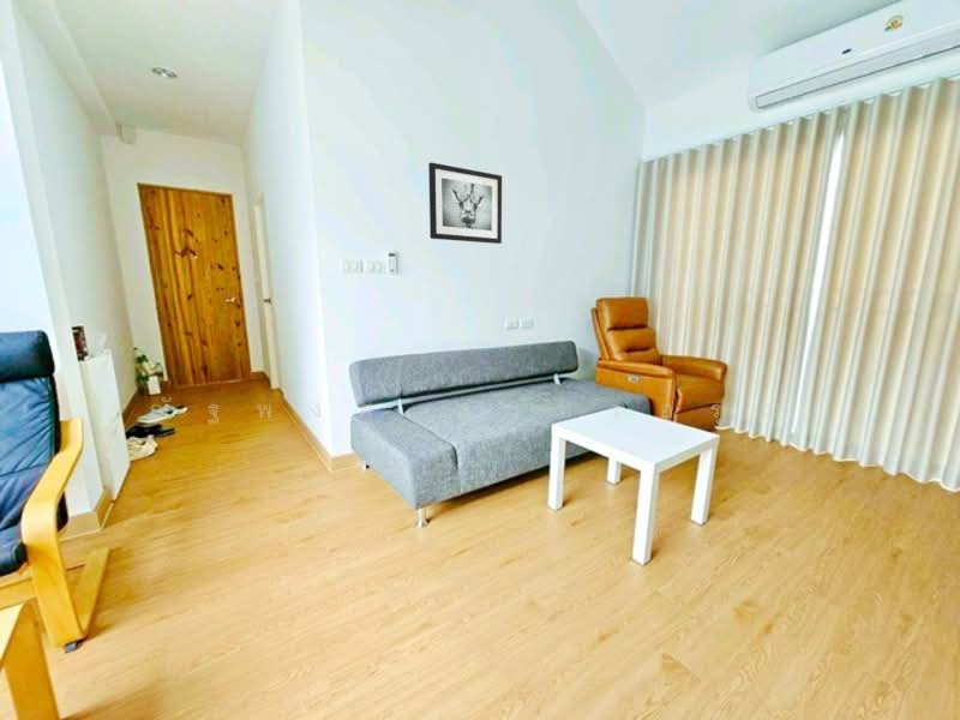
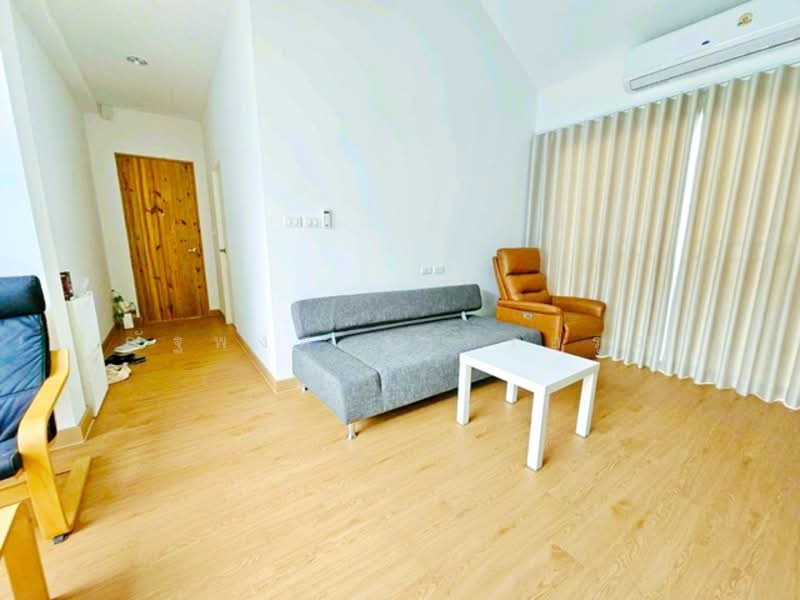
- wall art [427,161,503,245]
